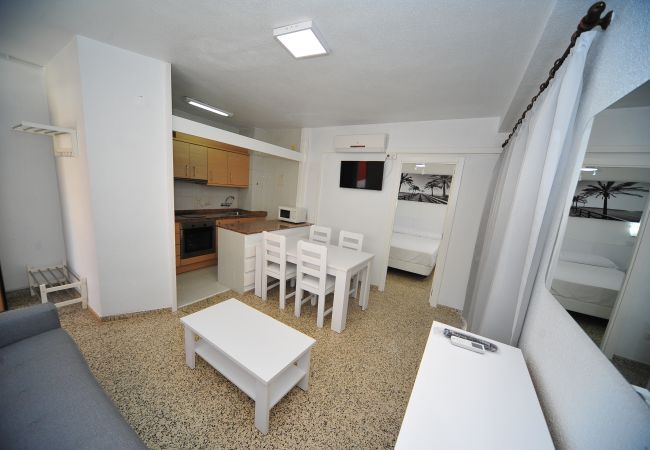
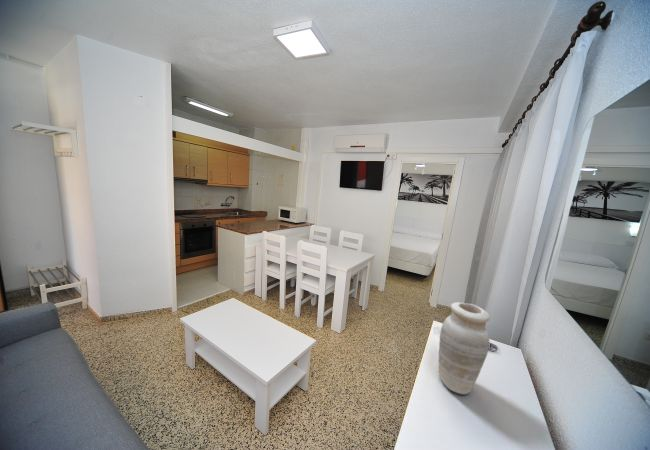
+ vase [438,301,491,395]
